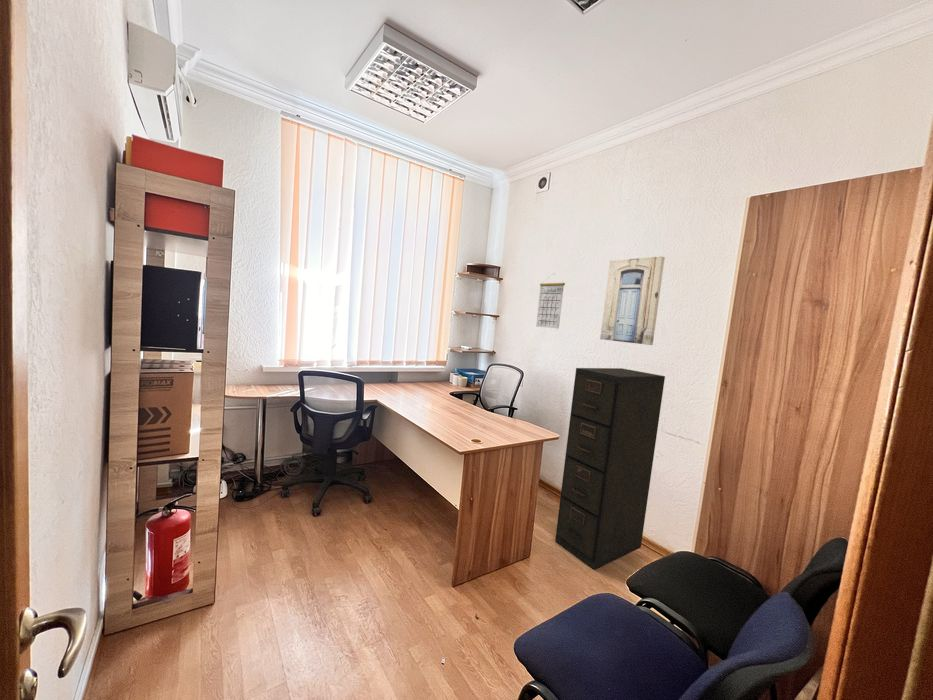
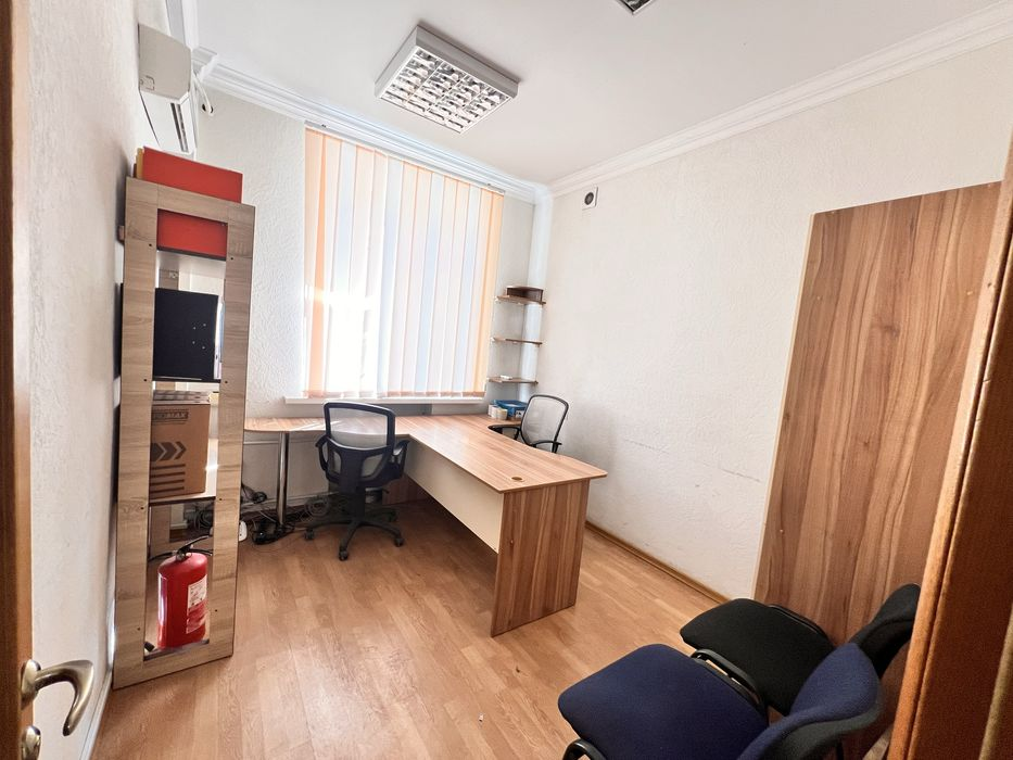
- filing cabinet [554,367,666,571]
- calendar [535,272,566,330]
- wall art [599,255,666,346]
